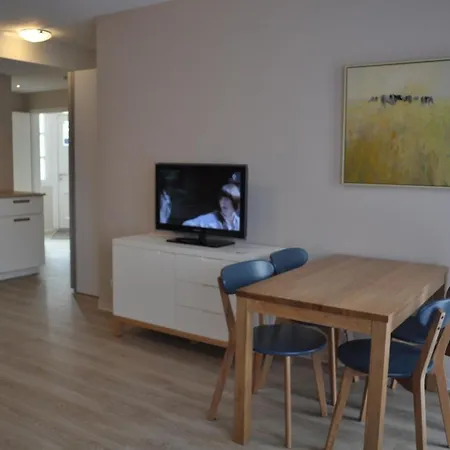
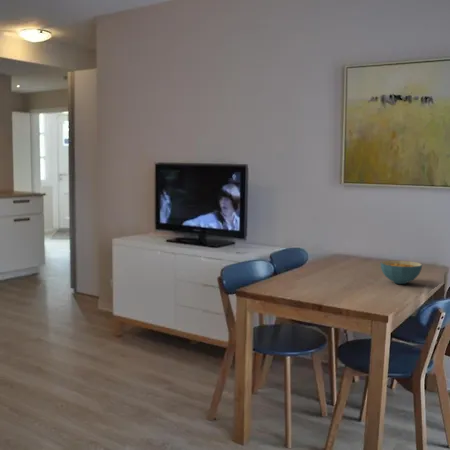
+ cereal bowl [379,260,423,285]
